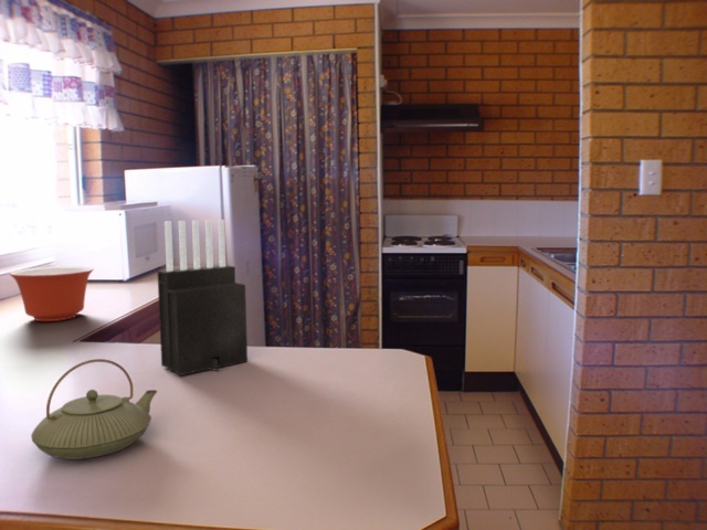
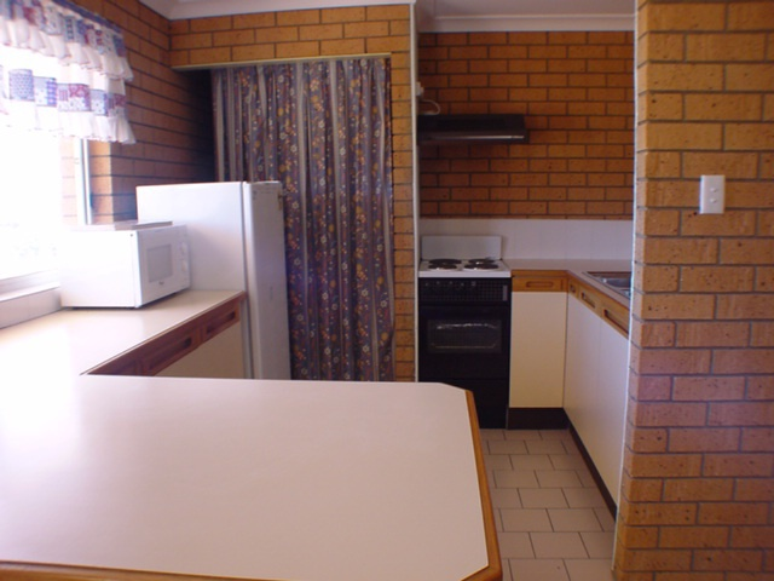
- teapot [30,358,158,460]
- mixing bowl [9,265,95,322]
- knife block [156,219,249,377]
